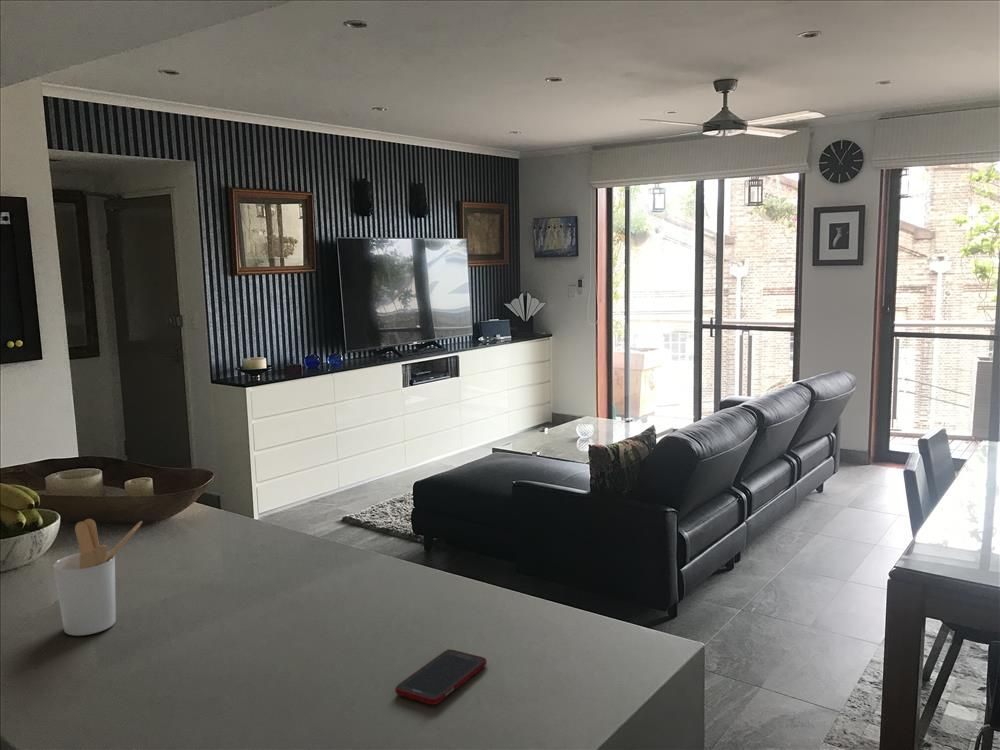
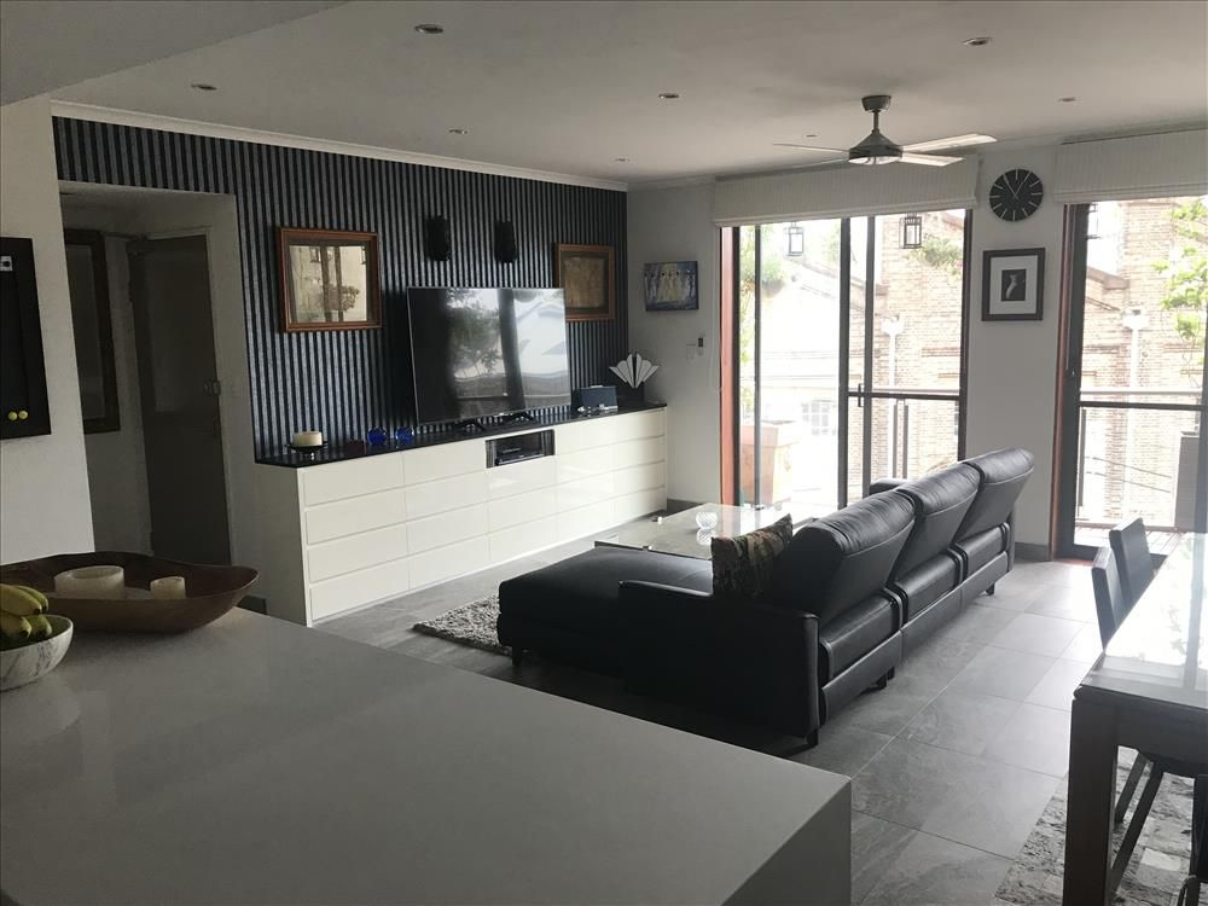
- utensil holder [52,518,143,637]
- cell phone [394,648,488,706]
